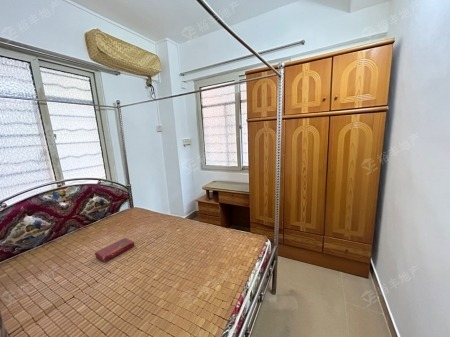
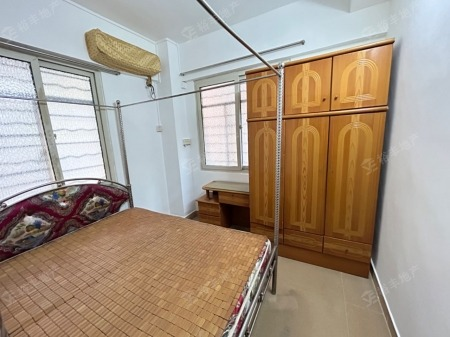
- book [94,237,135,263]
